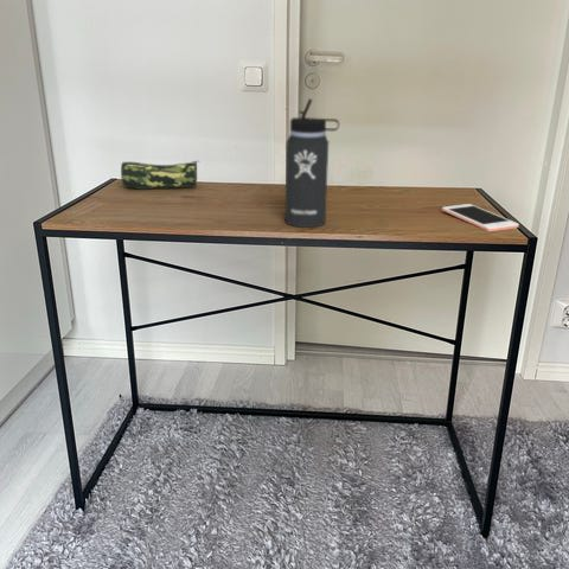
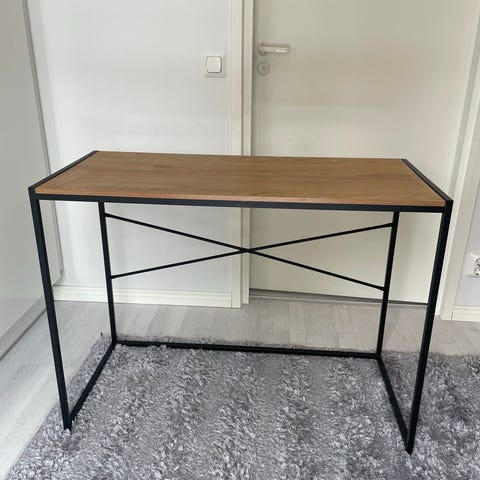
- thermos bottle [284,97,340,229]
- pencil case [120,160,200,190]
- cell phone [441,203,520,232]
